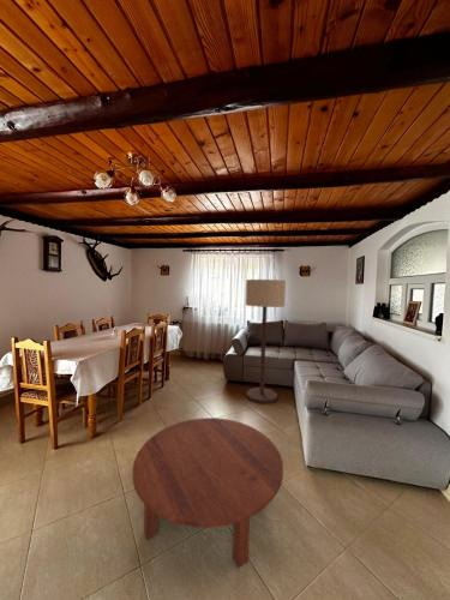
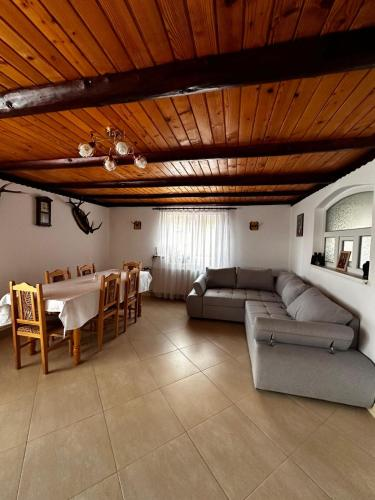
- coffee table [132,416,284,569]
- floor lamp [245,278,287,404]
